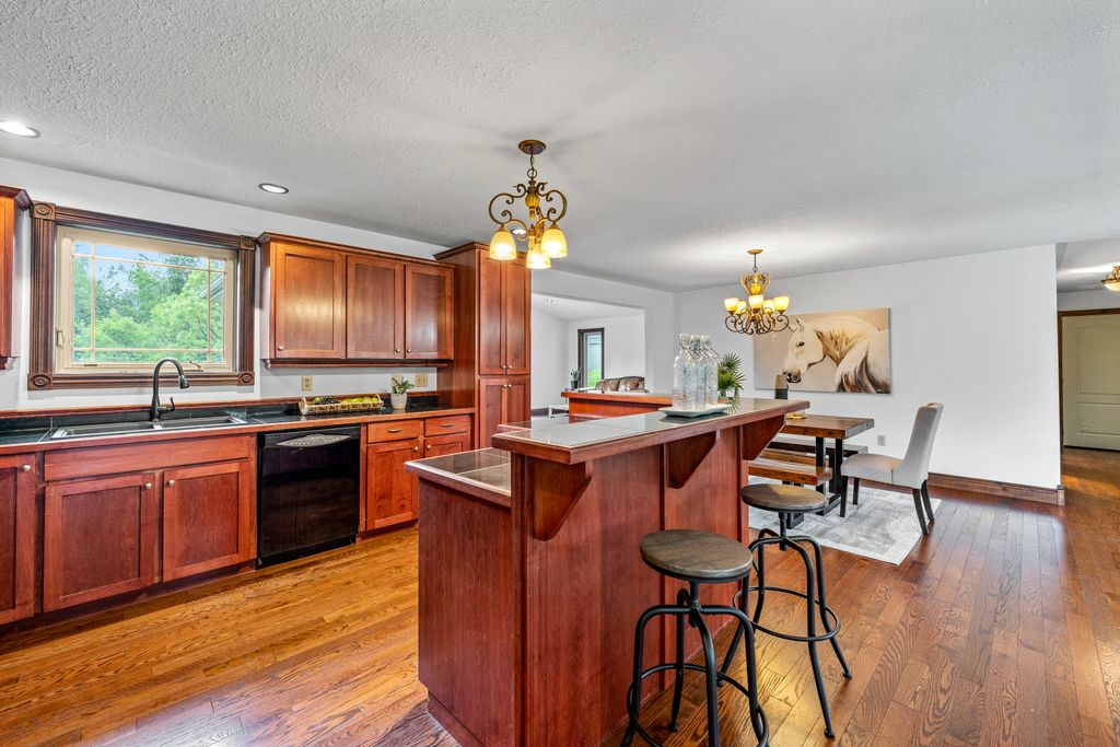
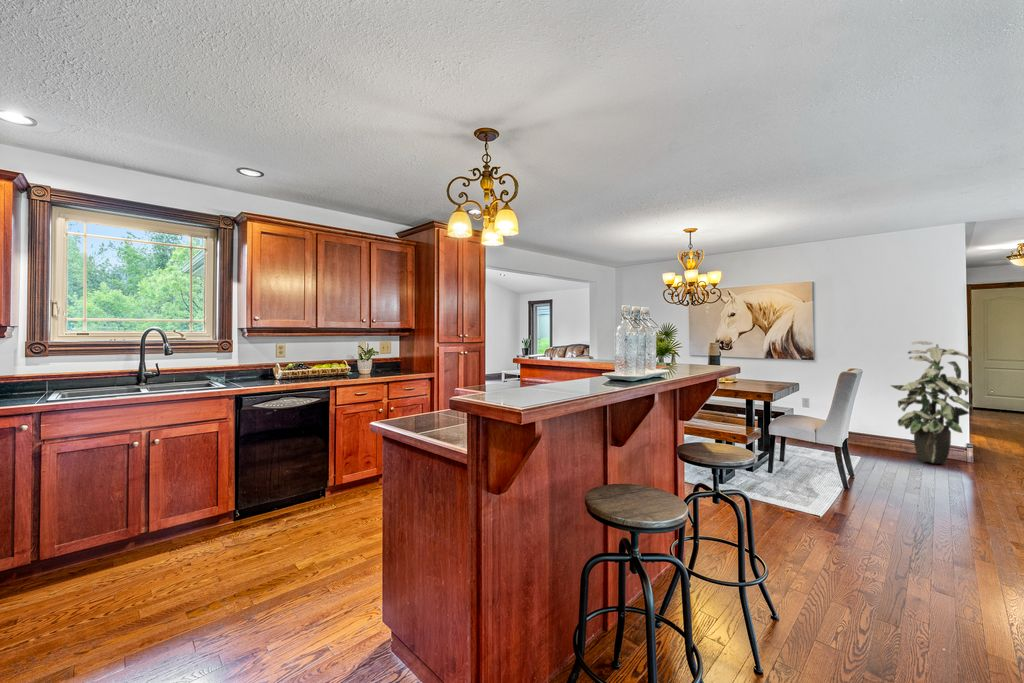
+ indoor plant [889,340,974,465]
